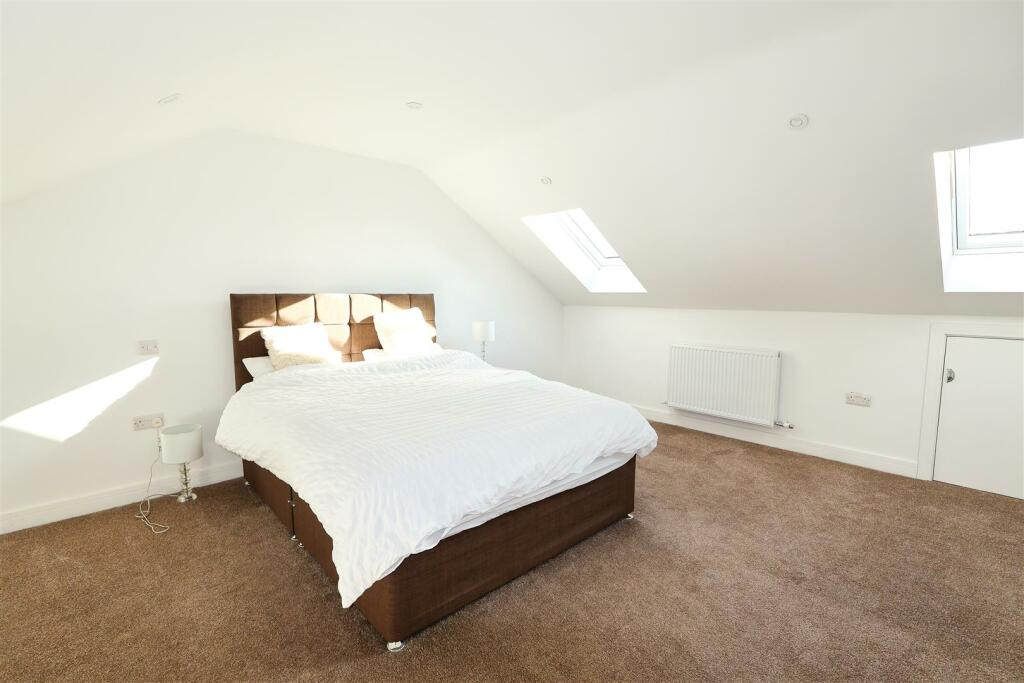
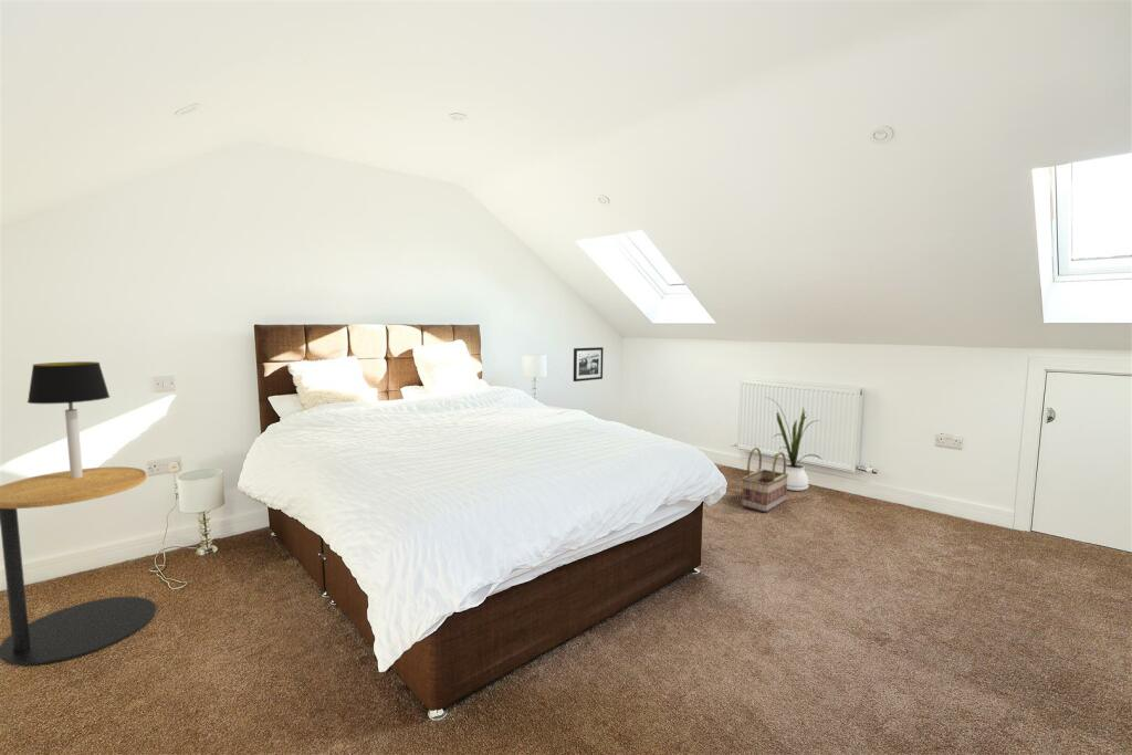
+ table lamp [27,360,111,479]
+ house plant [765,396,824,492]
+ picture frame [573,346,605,382]
+ basket [741,447,788,513]
+ side table [0,465,157,667]
